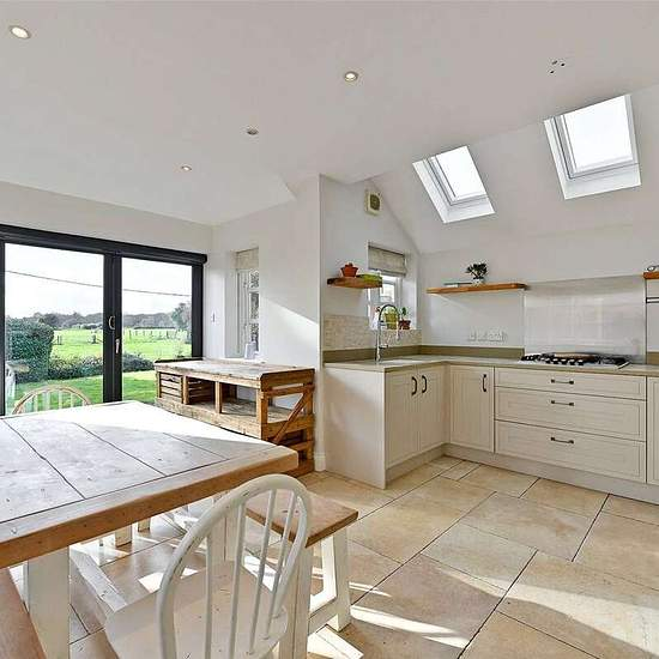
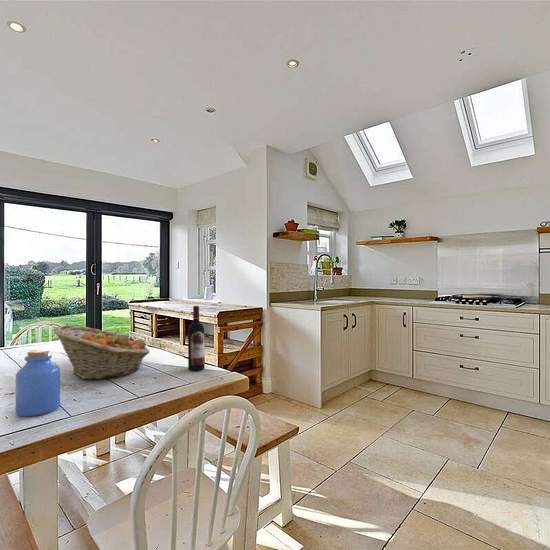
+ jar [15,349,61,417]
+ wine bottle [187,305,206,372]
+ fruit basket [53,324,151,380]
